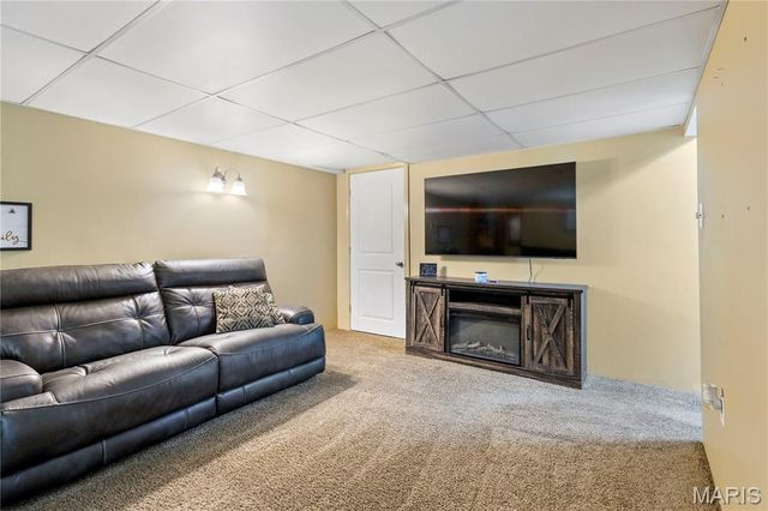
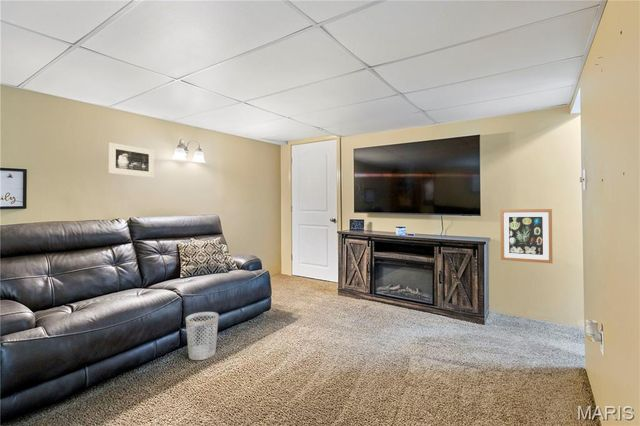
+ wall art [500,208,553,264]
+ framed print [108,142,155,178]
+ wastebasket [185,311,219,361]
